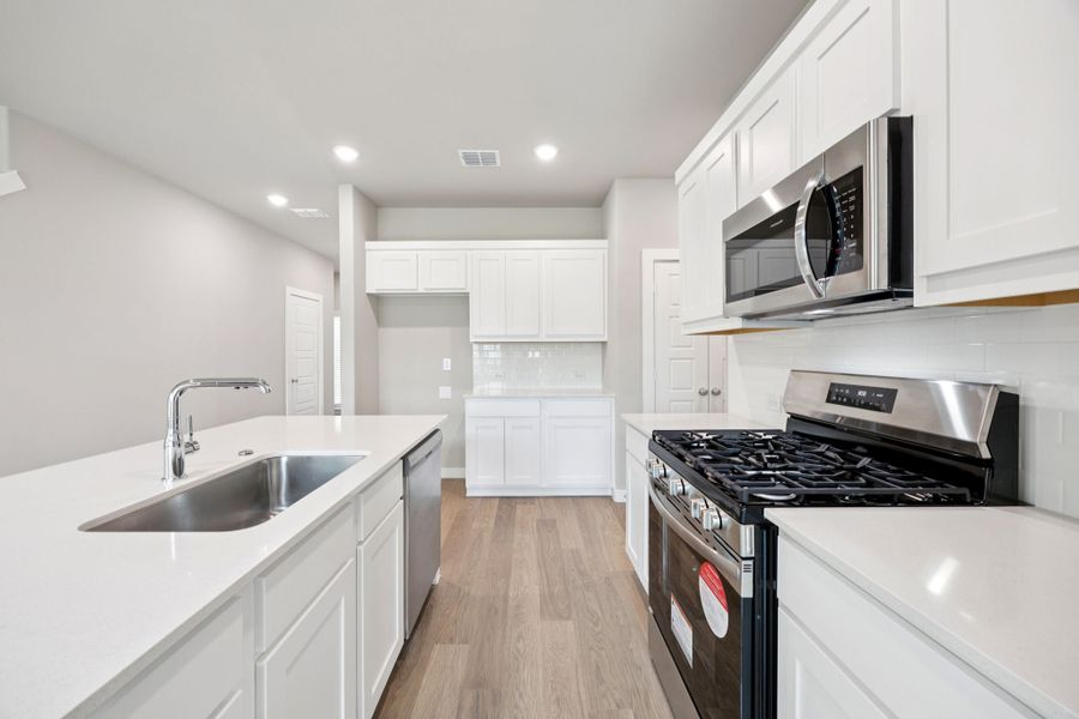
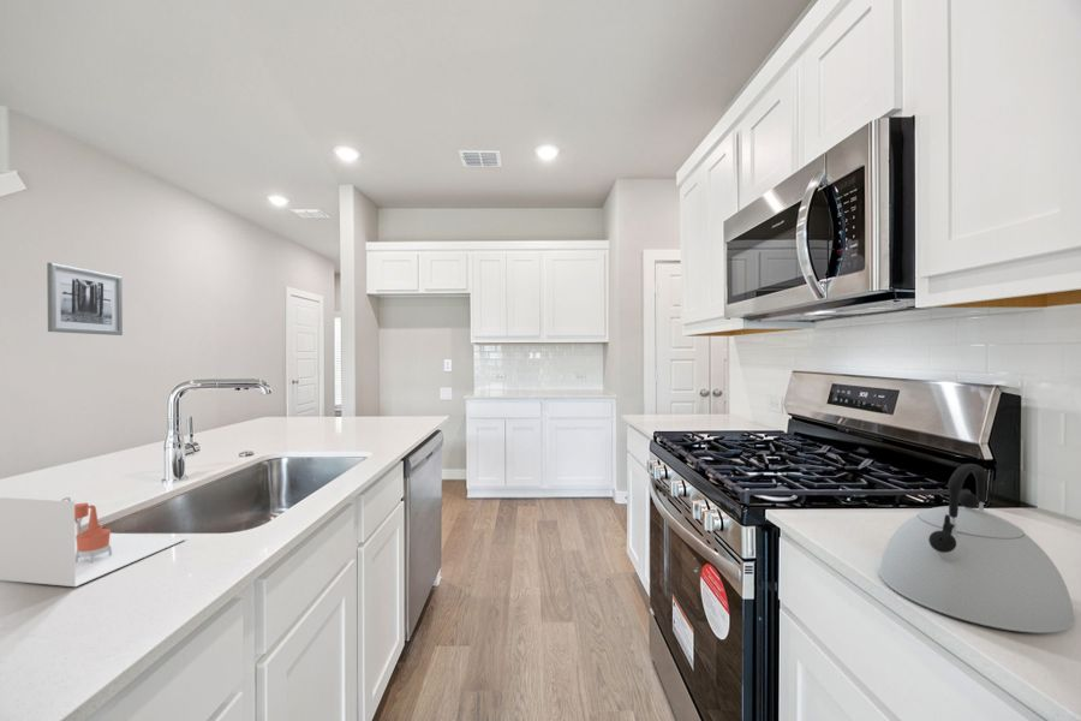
+ distillery still [0,496,187,588]
+ wall art [46,262,124,336]
+ kettle [878,463,1076,634]
